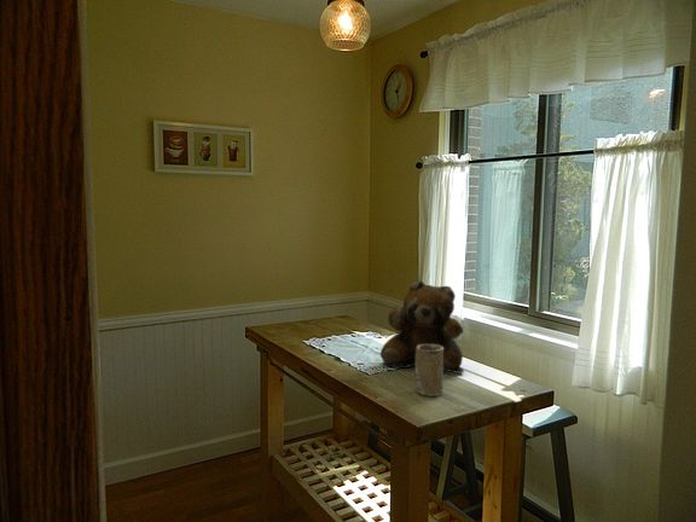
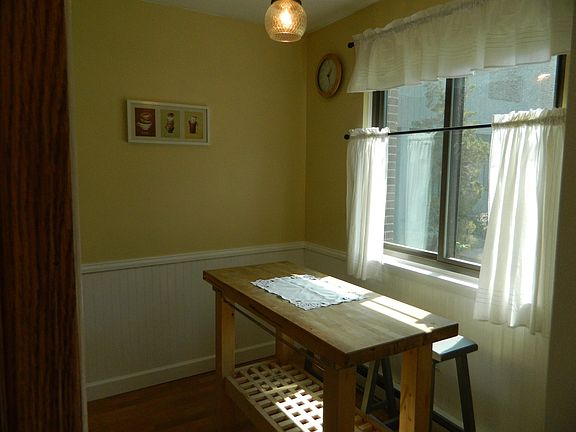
- teddy bear [379,280,465,375]
- mug [414,344,445,398]
